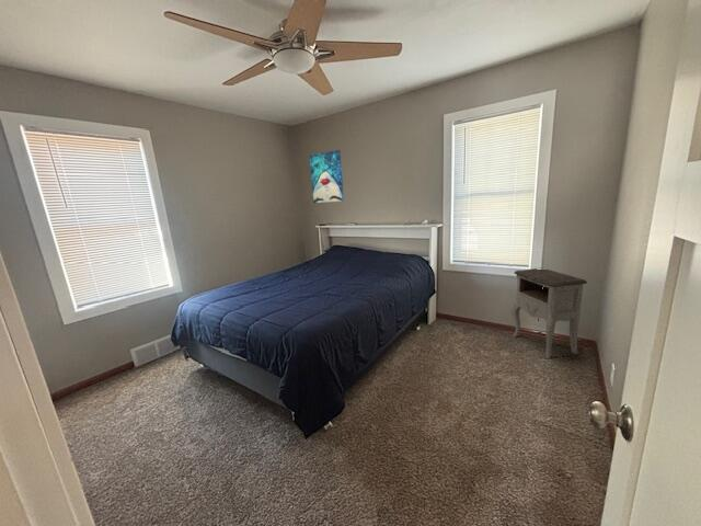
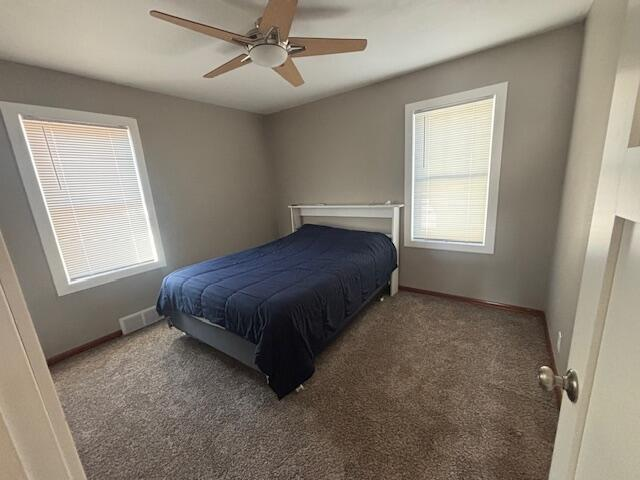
- wall art [309,149,345,204]
- nightstand [510,267,588,359]
